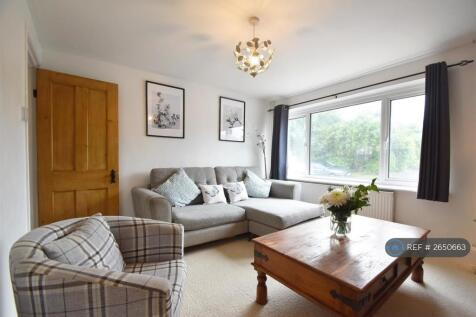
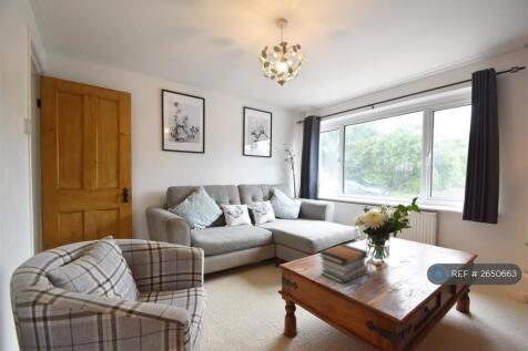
+ book stack [317,244,369,285]
